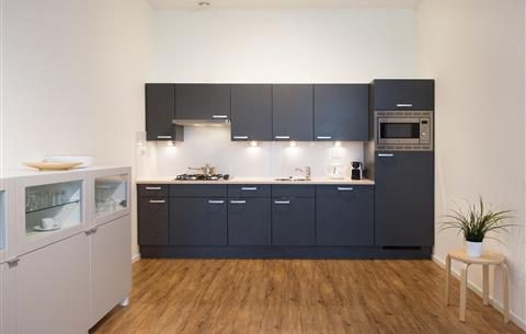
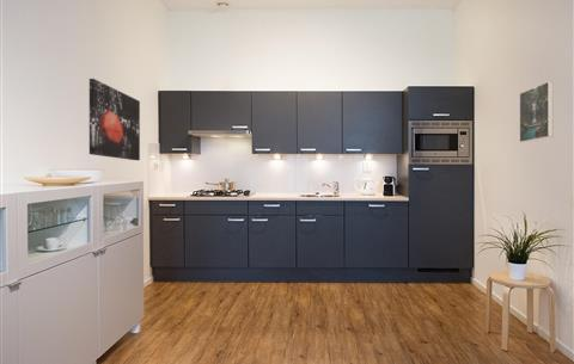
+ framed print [519,80,554,143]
+ wall art [88,78,141,161]
